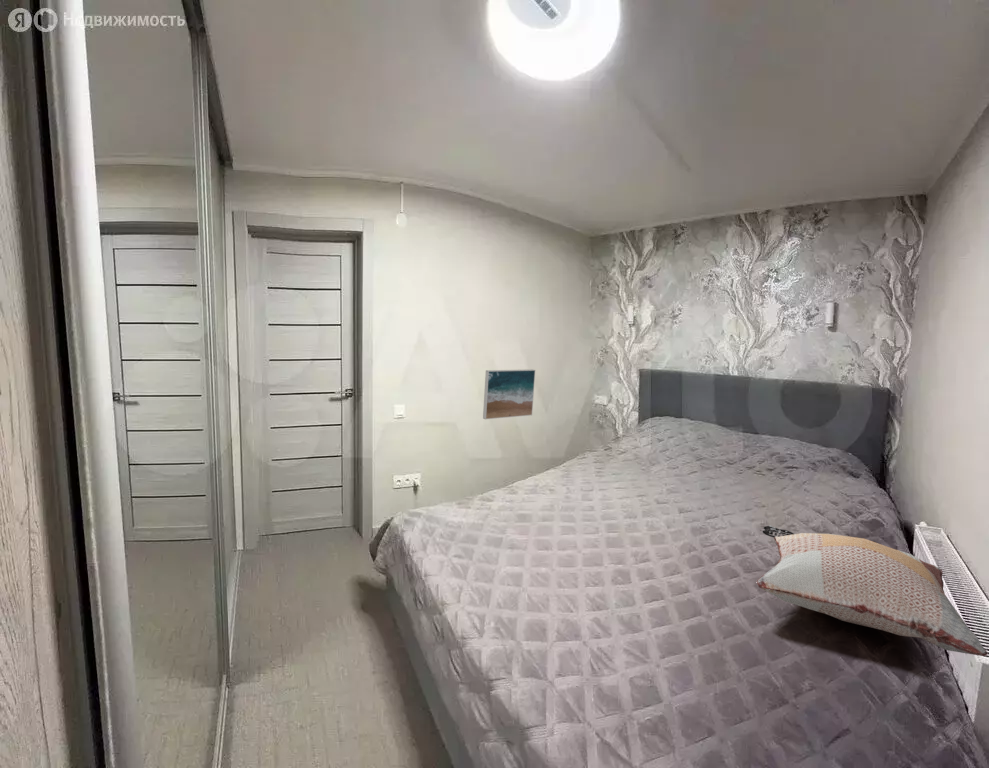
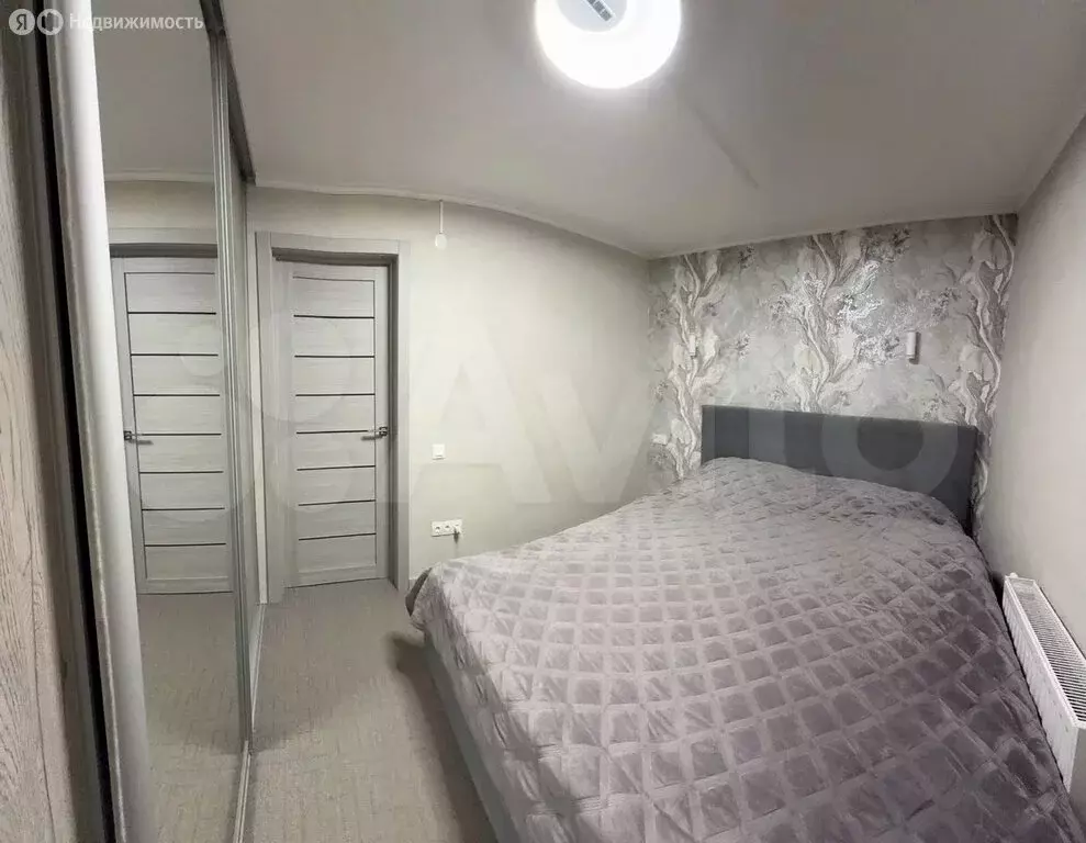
- decorative pillow [755,525,989,657]
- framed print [482,368,536,420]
